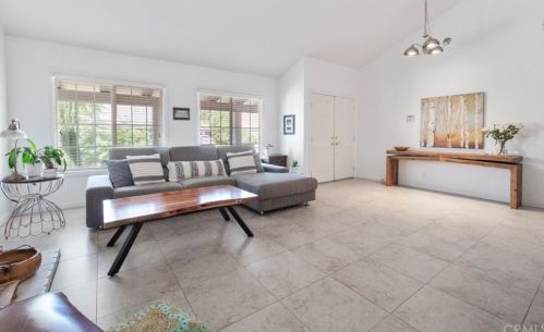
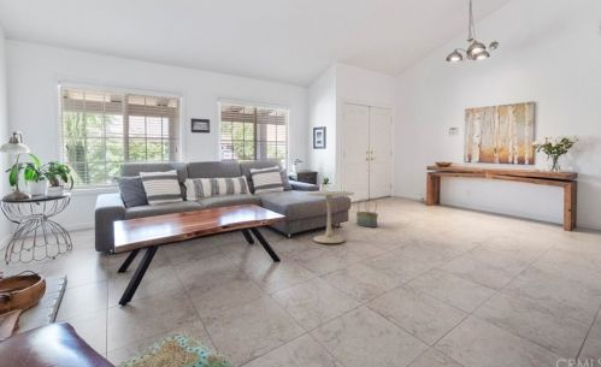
+ basket [355,196,379,229]
+ side table [304,190,355,244]
